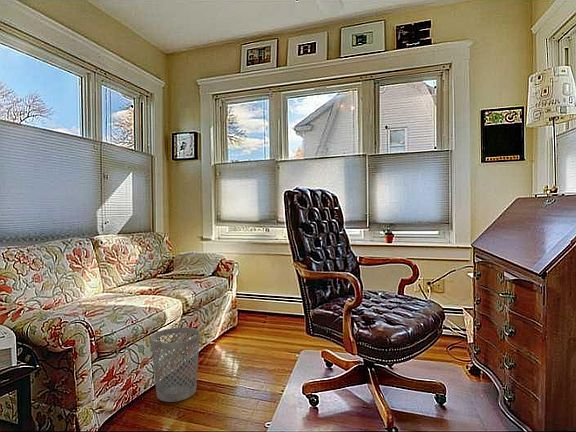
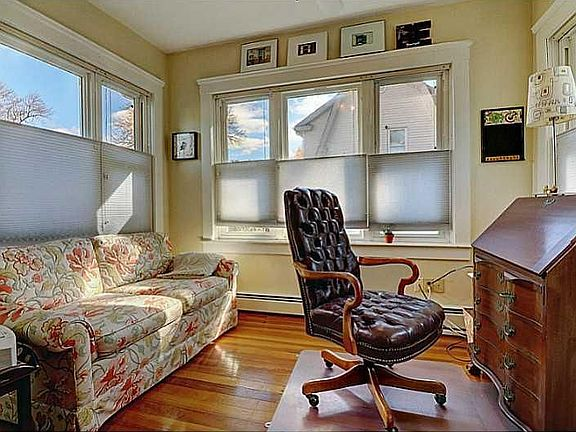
- wastebasket [150,326,201,403]
